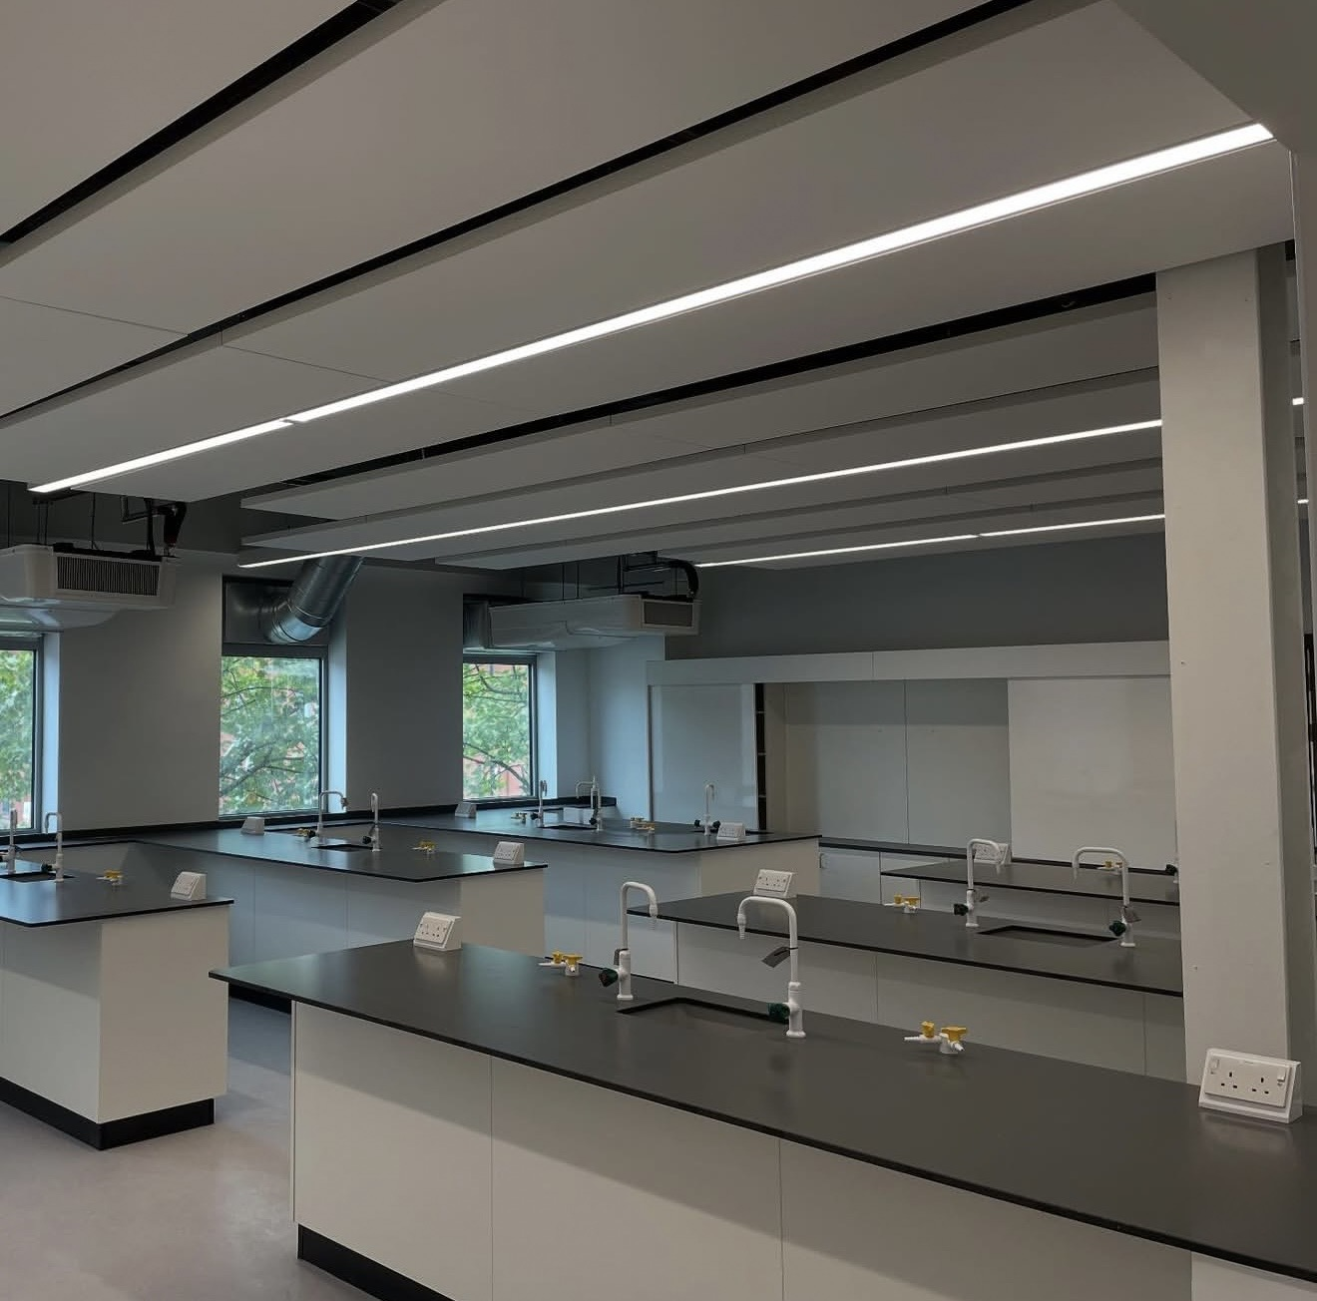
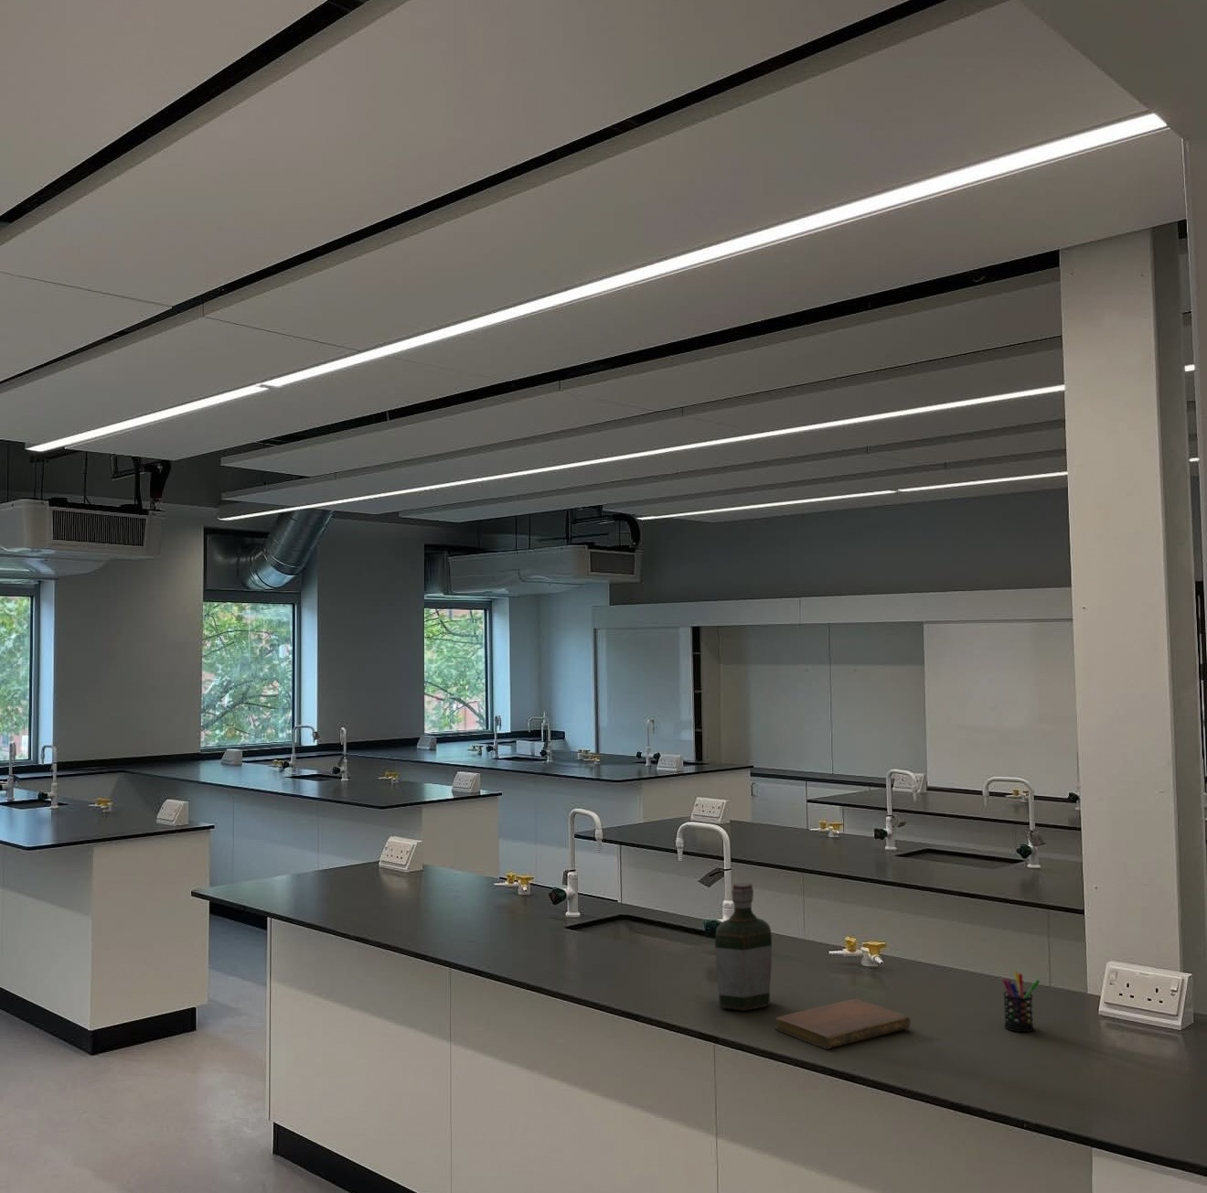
+ bottle [714,882,772,1012]
+ notebook [774,999,911,1050]
+ pen holder [1002,971,1041,1032]
